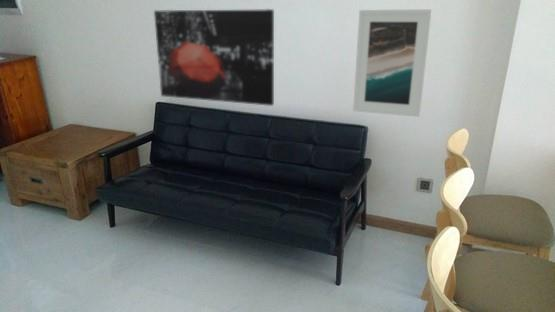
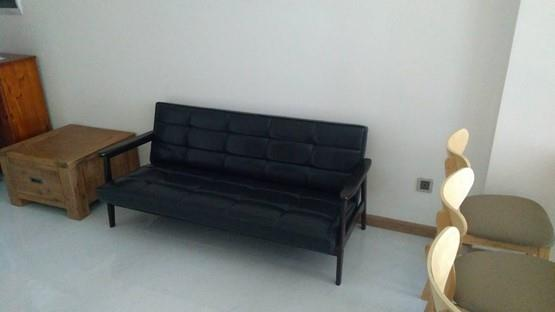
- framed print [352,8,433,118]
- wall art [153,8,275,107]
